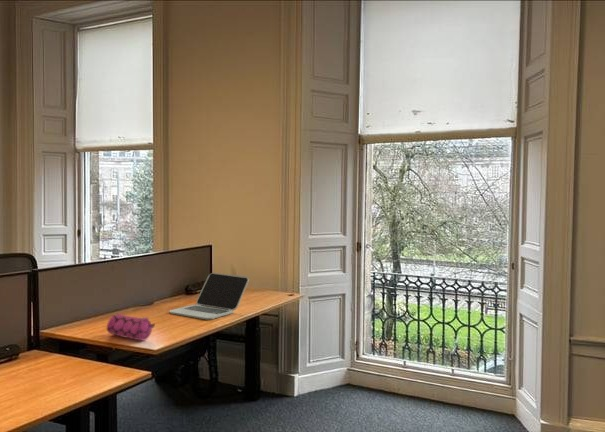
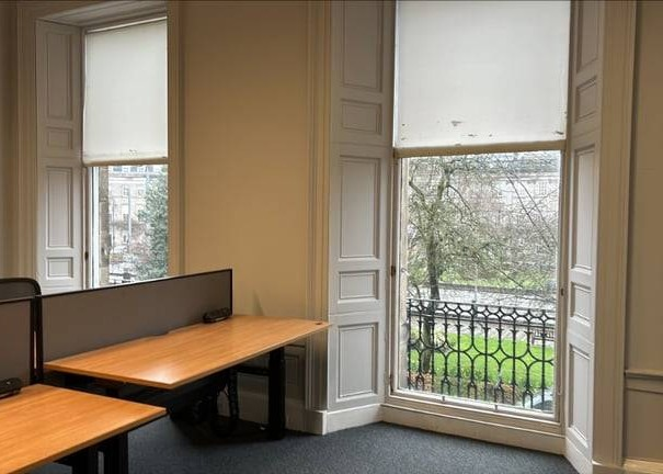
- pencil case [106,313,156,342]
- laptop [168,272,250,320]
